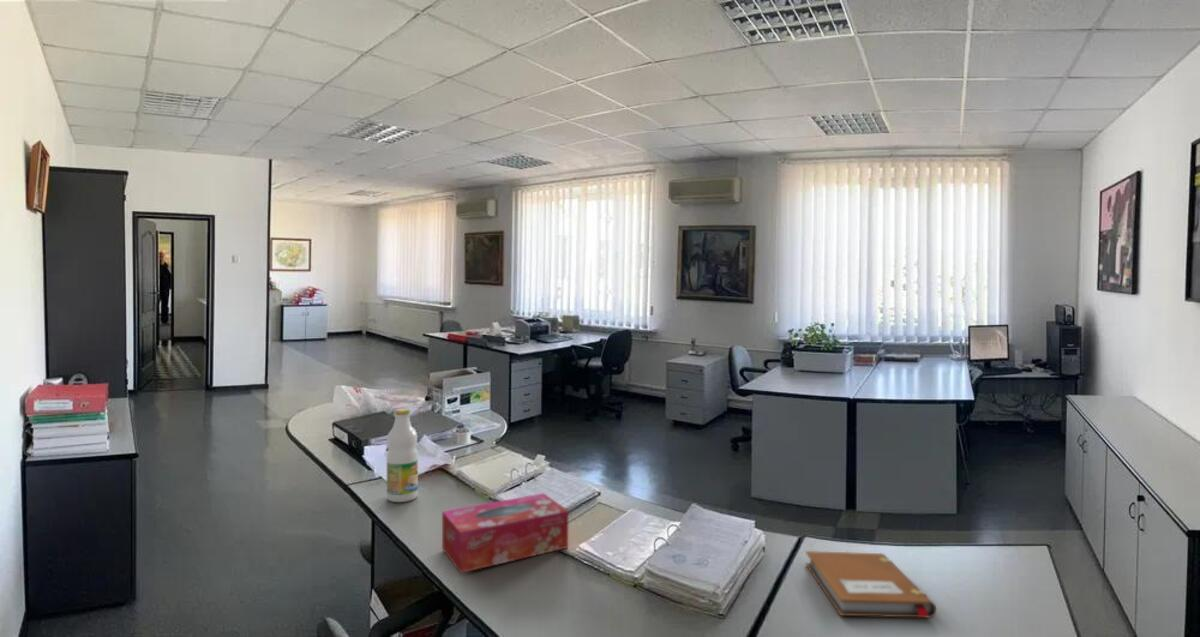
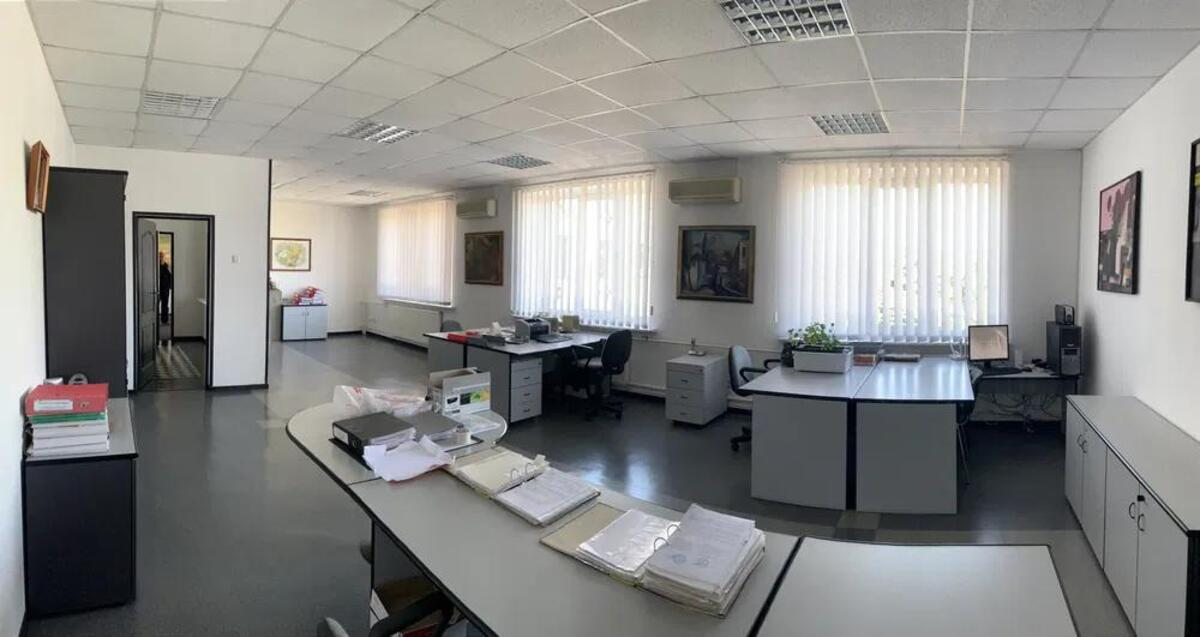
- tissue box [441,492,569,574]
- bottle [386,408,419,503]
- notebook [804,550,937,619]
